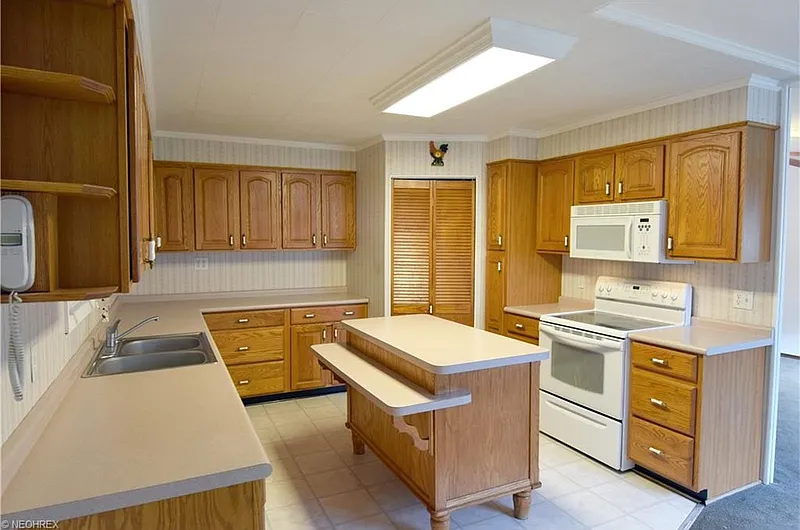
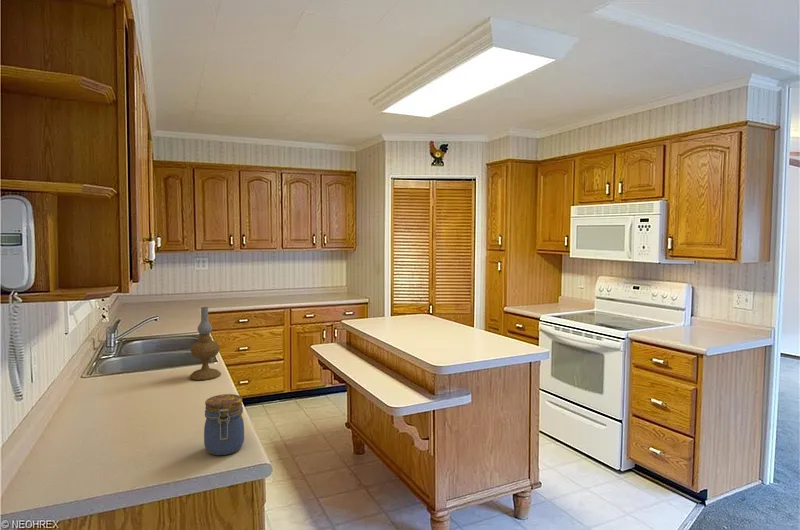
+ oil lamp [189,306,222,381]
+ jar [203,393,245,456]
